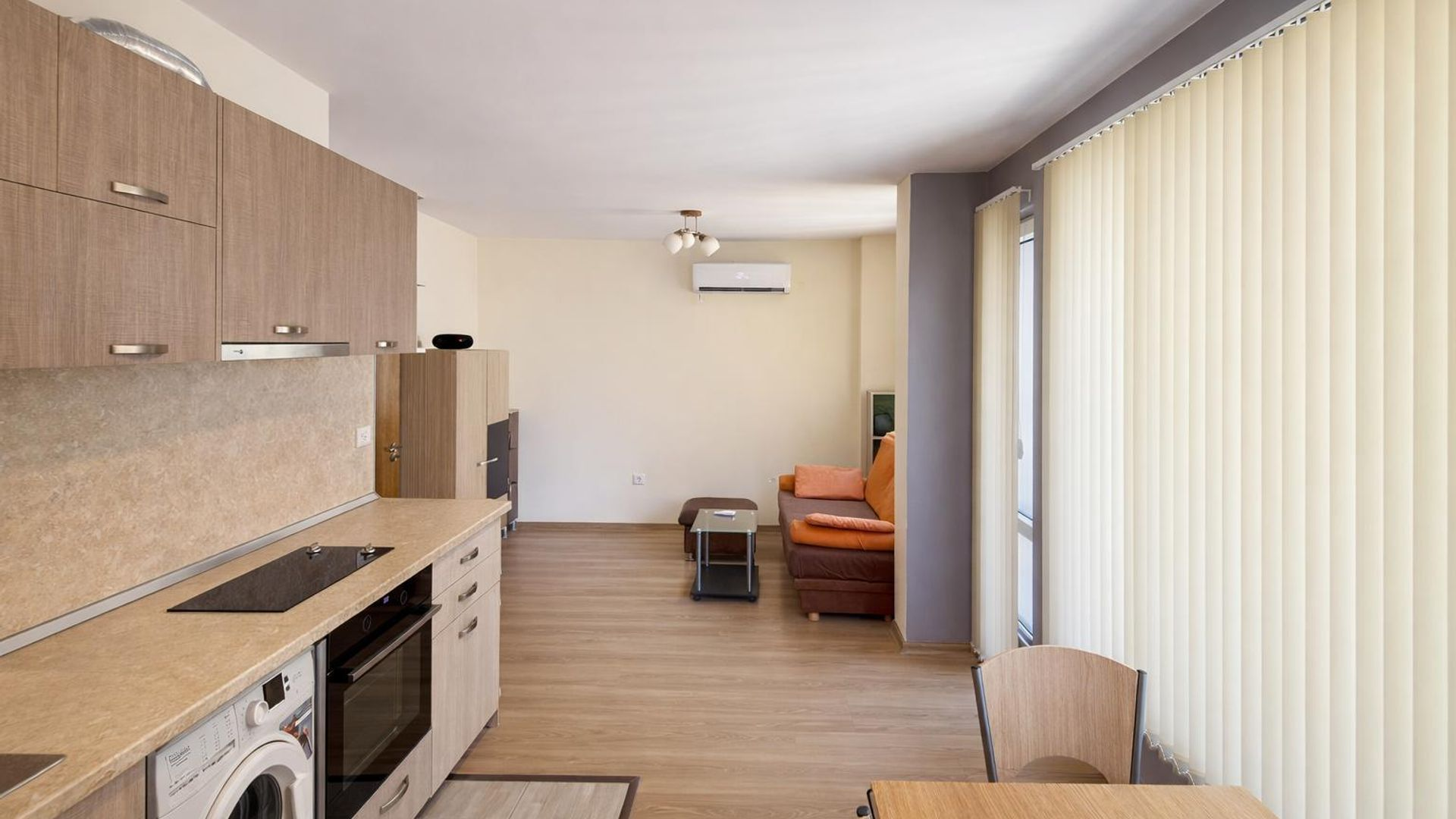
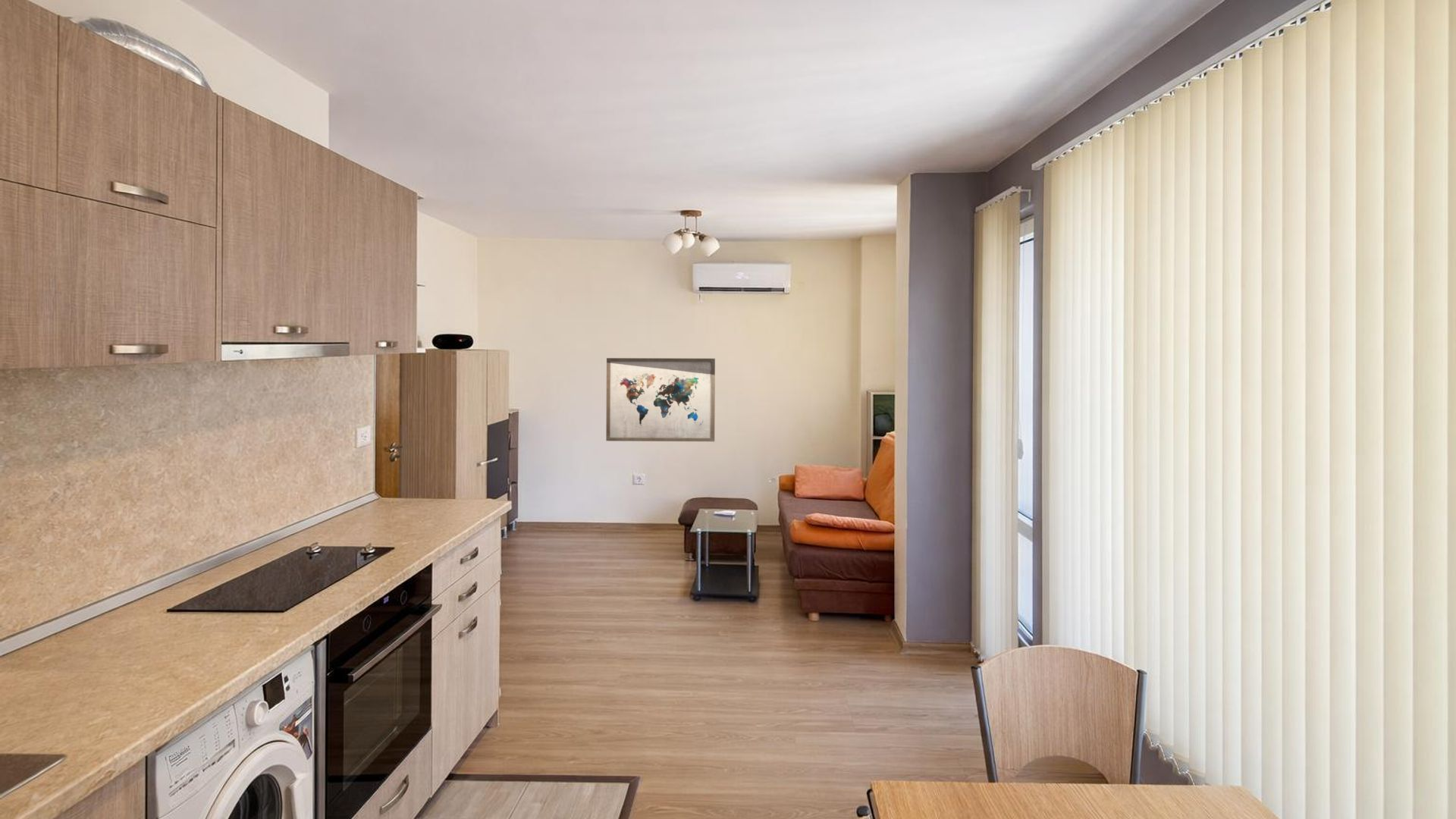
+ wall art [605,357,716,442]
